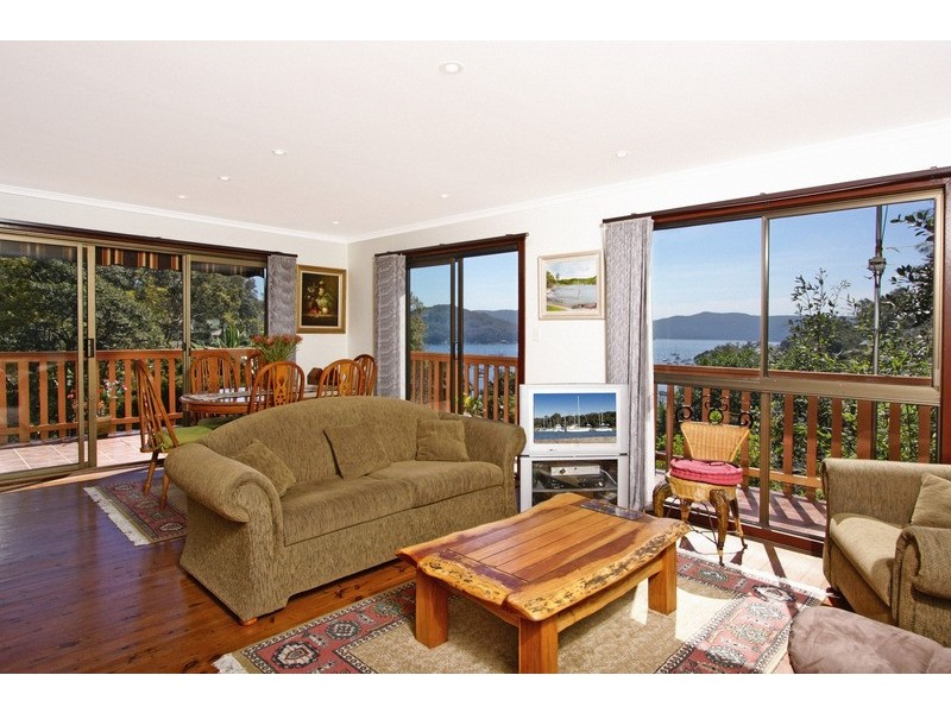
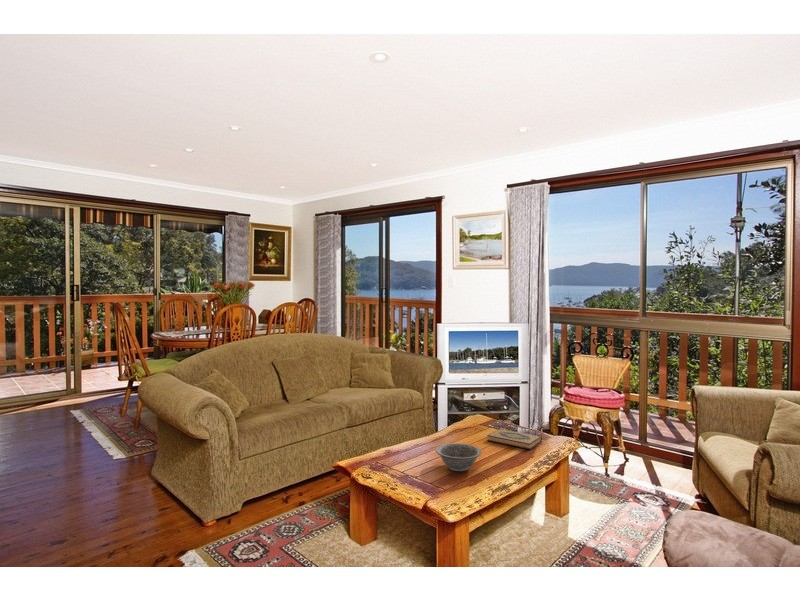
+ decorative bowl [435,442,483,472]
+ hardback book [486,428,543,451]
